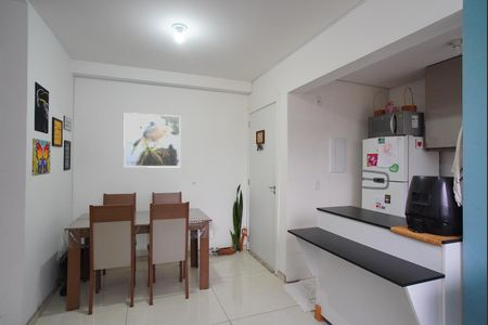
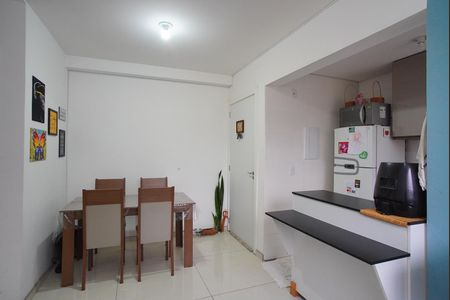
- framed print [123,112,182,169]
